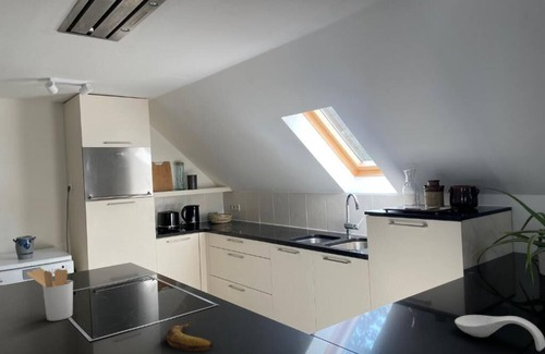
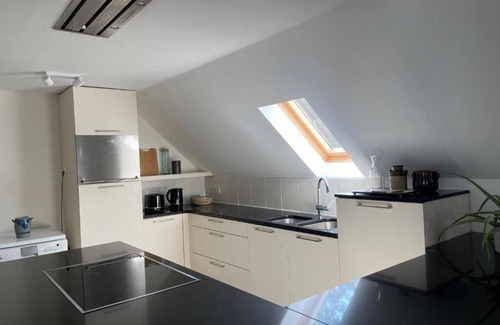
- spoon rest [453,314,545,352]
- banana [165,321,214,353]
- utensil holder [25,267,74,321]
